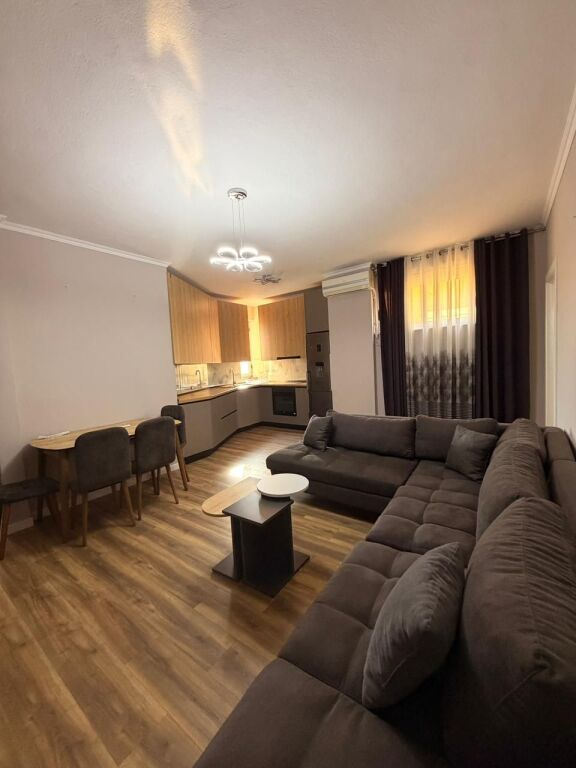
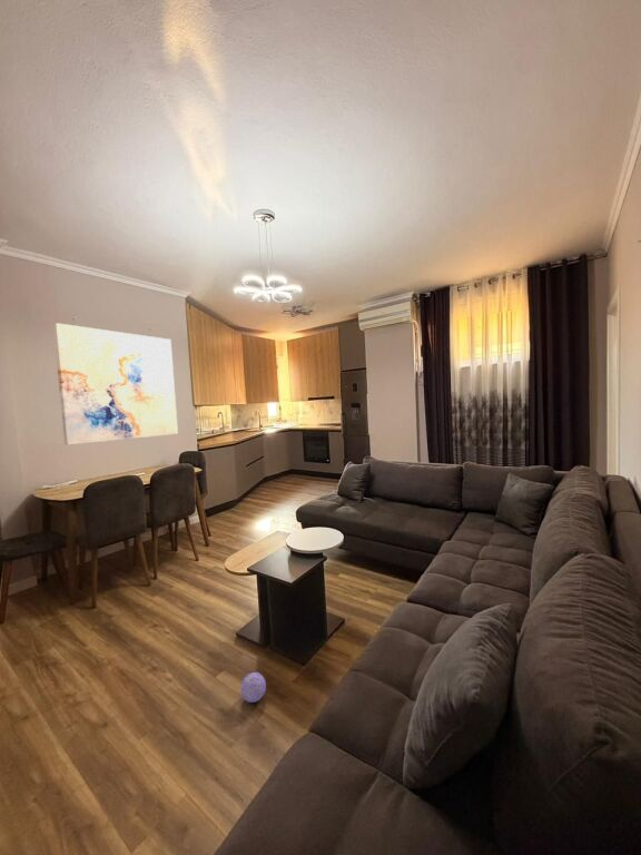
+ wall art [52,322,179,446]
+ ball [240,671,267,704]
